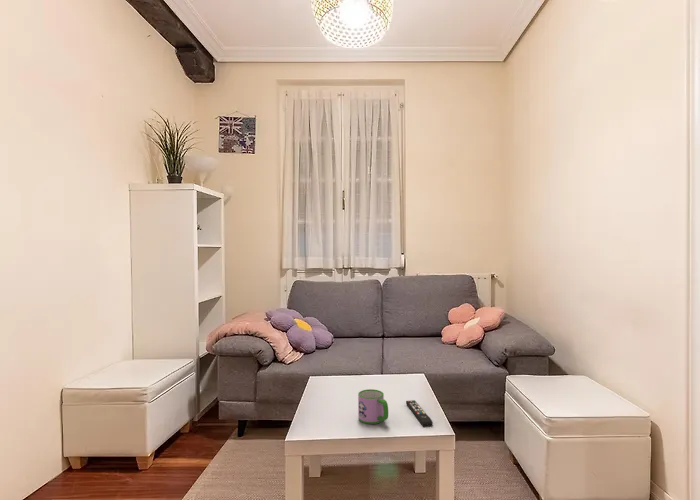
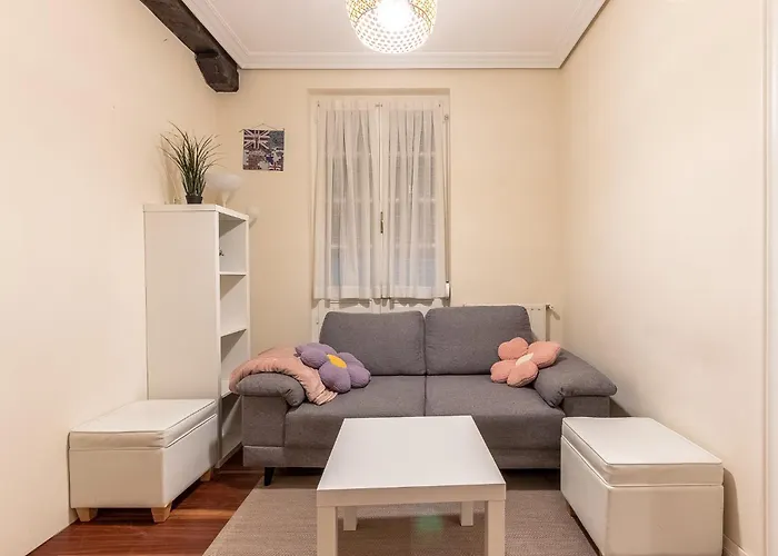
- remote control [405,399,434,427]
- mug [357,388,389,425]
